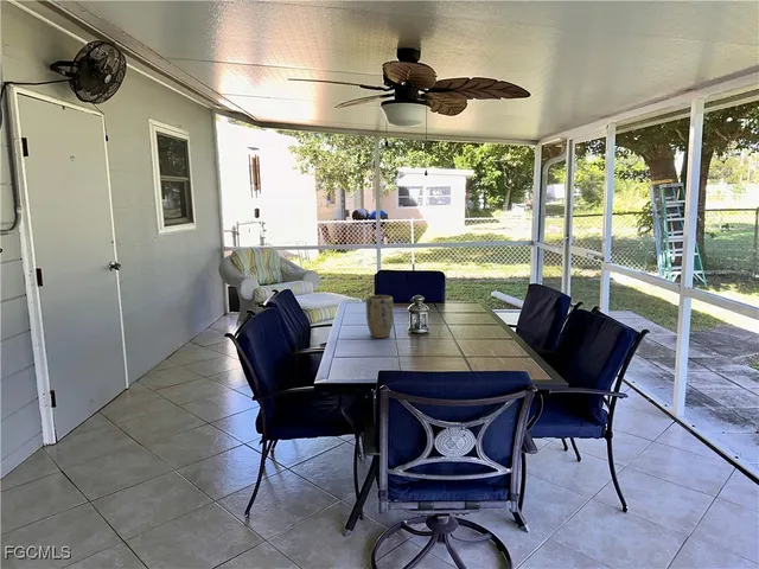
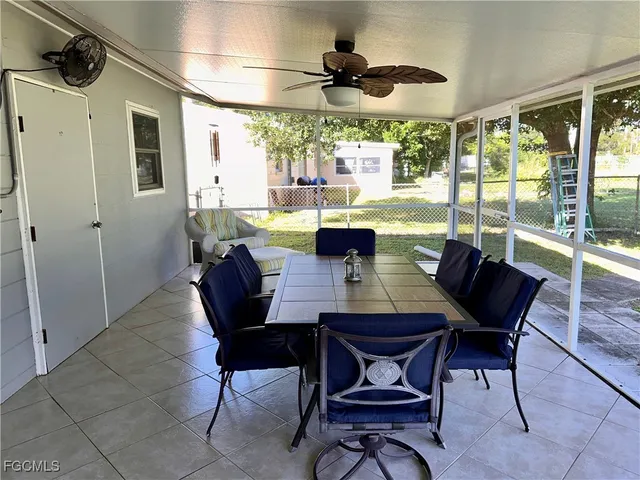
- plant pot [365,294,394,339]
